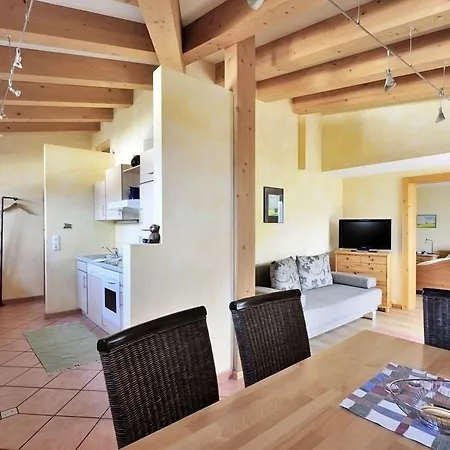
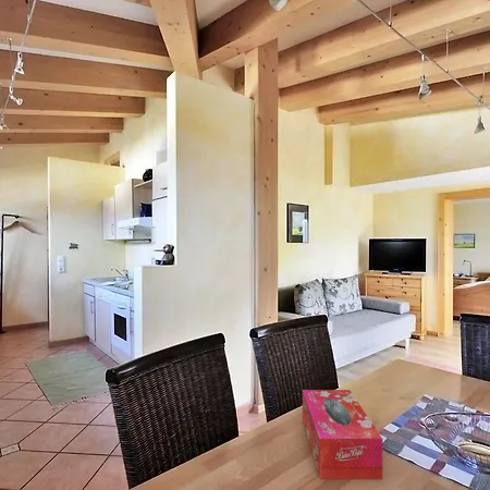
+ tissue box [302,389,383,480]
